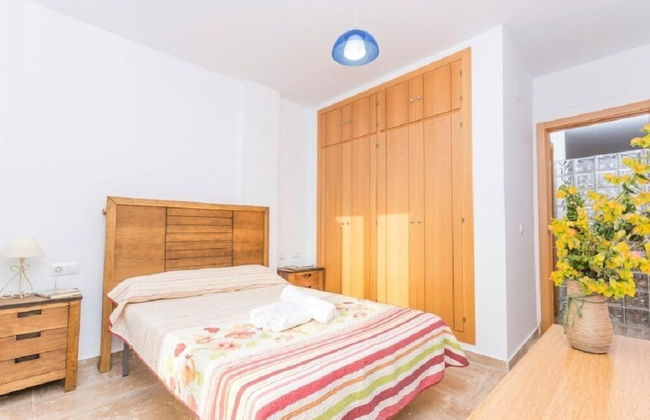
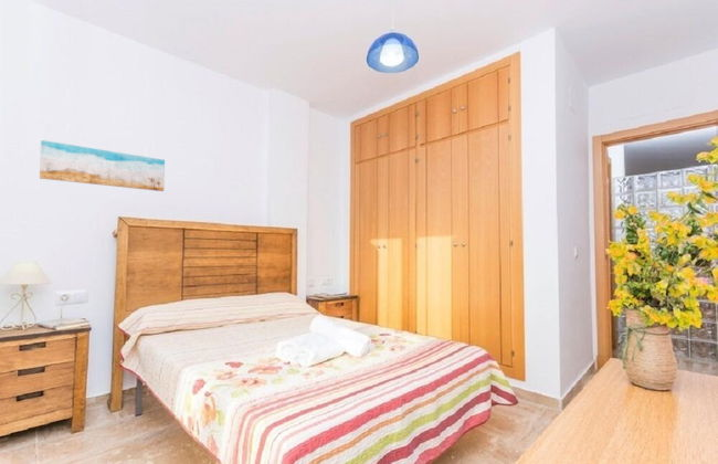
+ wall art [39,139,166,192]
